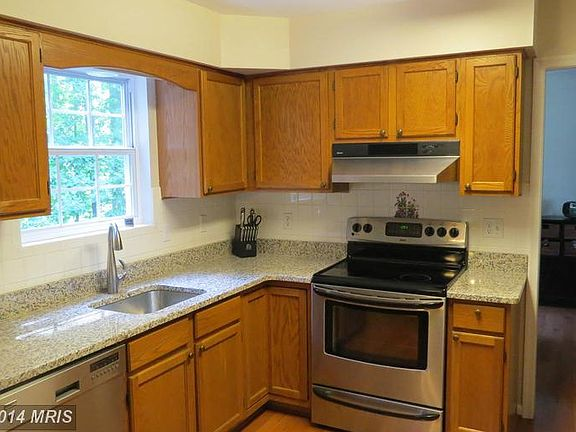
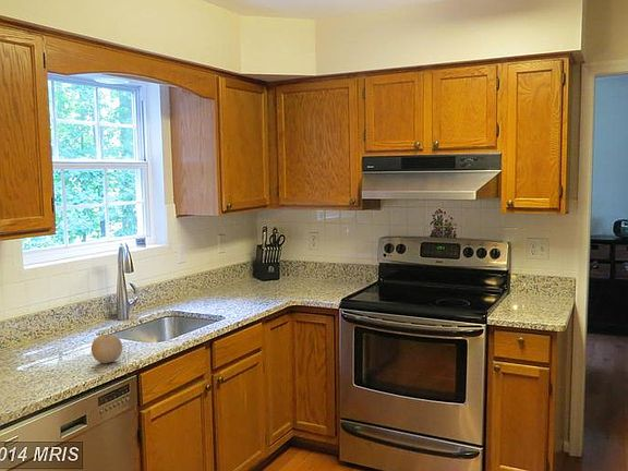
+ fruit [90,334,123,364]
